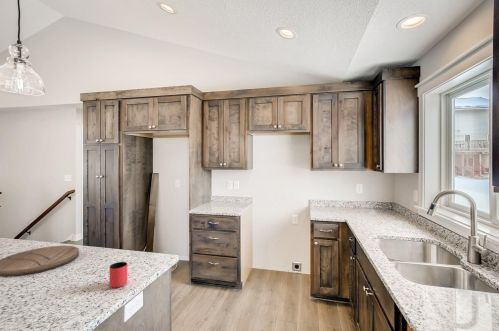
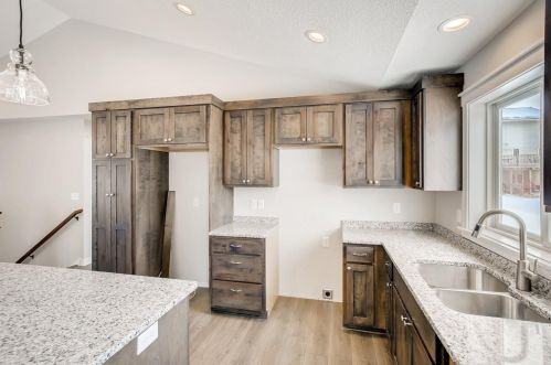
- cup [109,261,128,289]
- cutting board [0,245,80,277]
